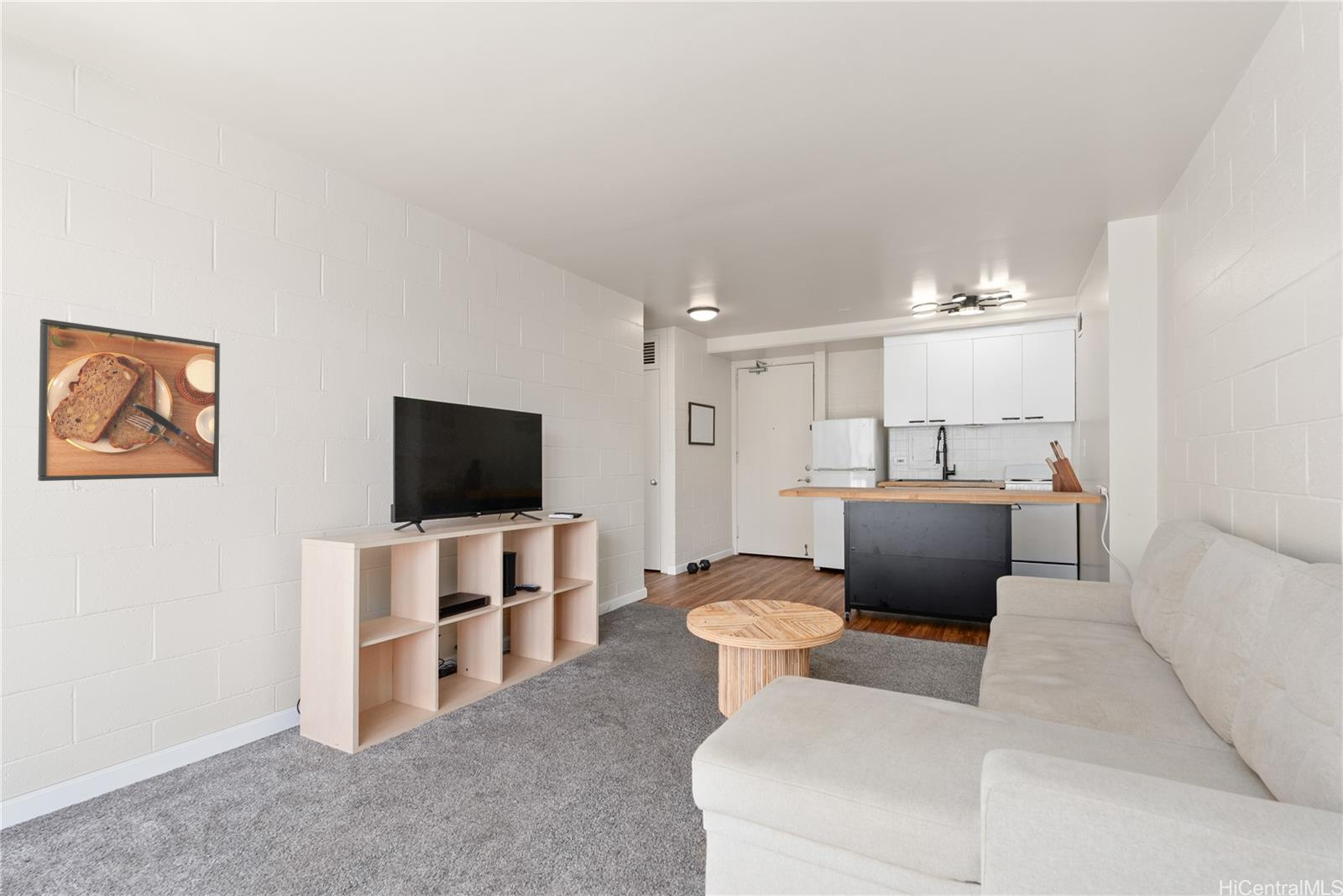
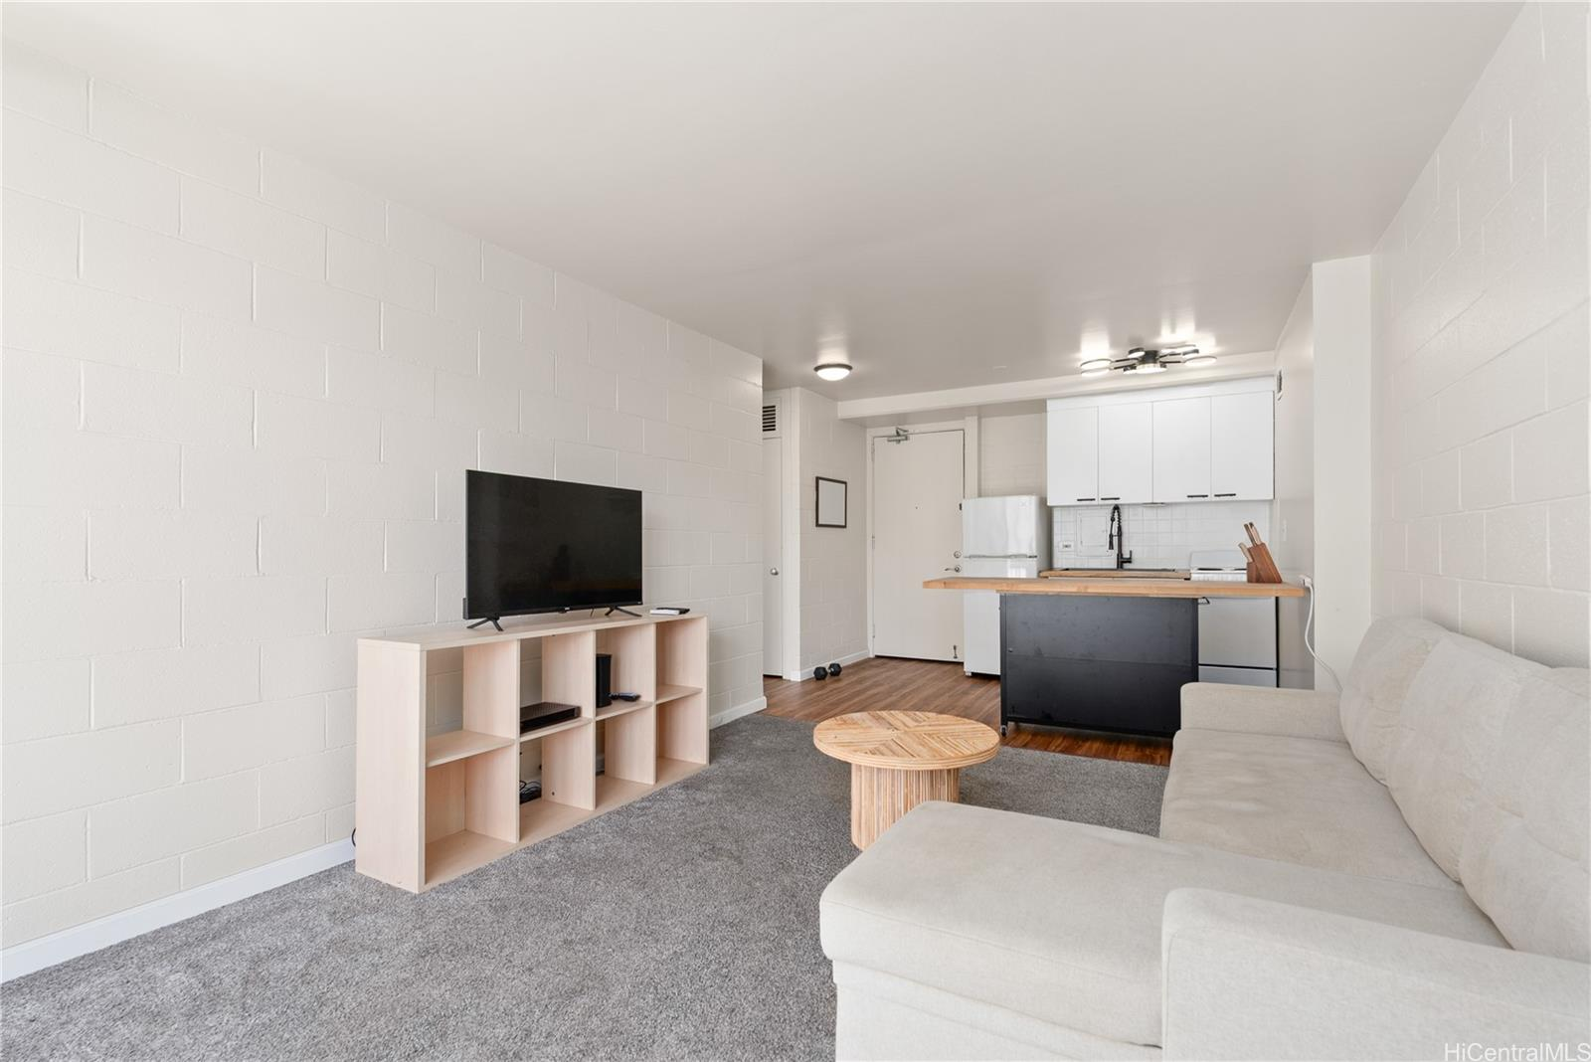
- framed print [37,318,221,482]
